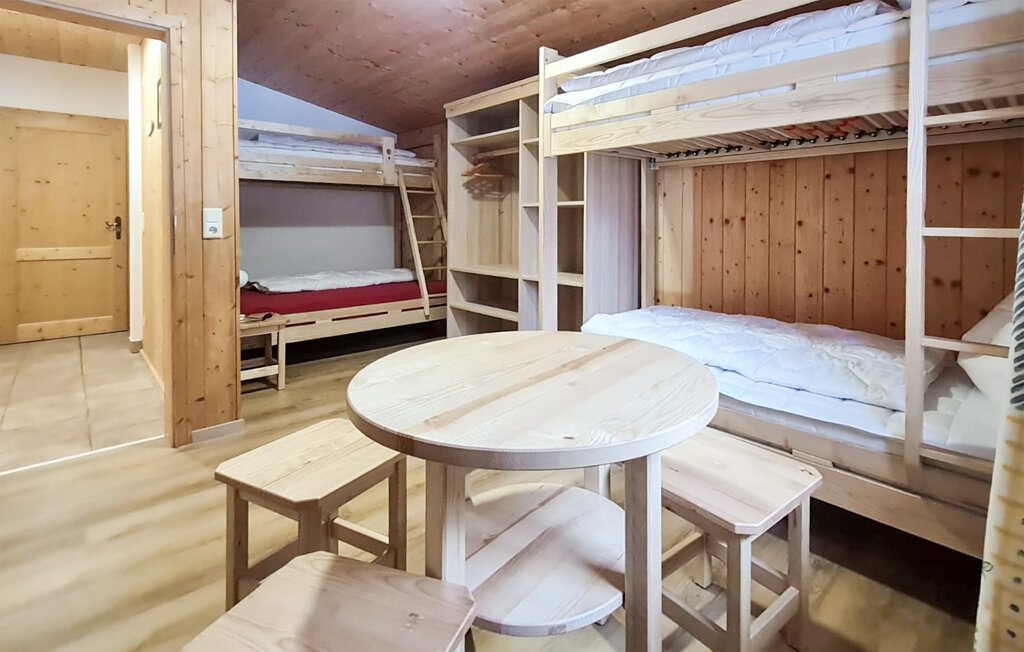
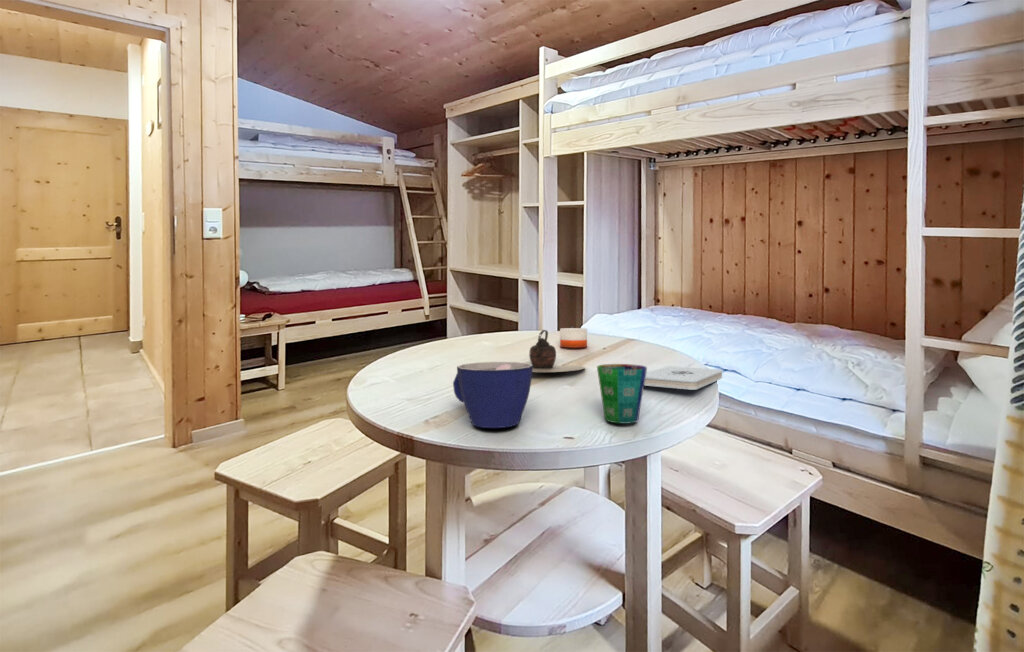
+ teapot [528,329,586,373]
+ candle [559,327,588,349]
+ cup [452,361,533,429]
+ cup [596,363,648,425]
+ notepad [644,365,724,391]
